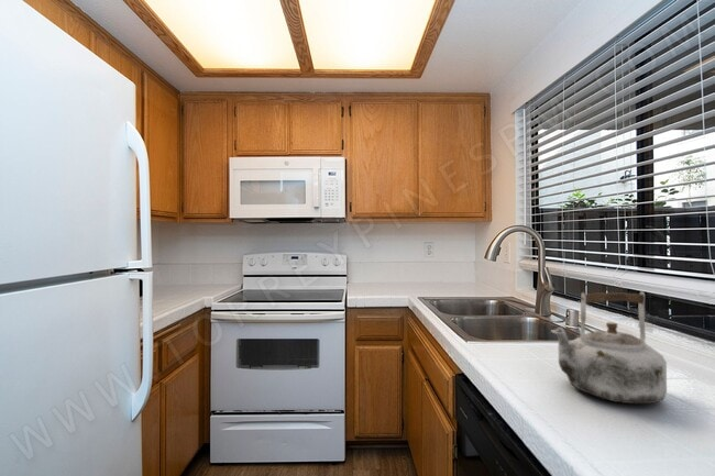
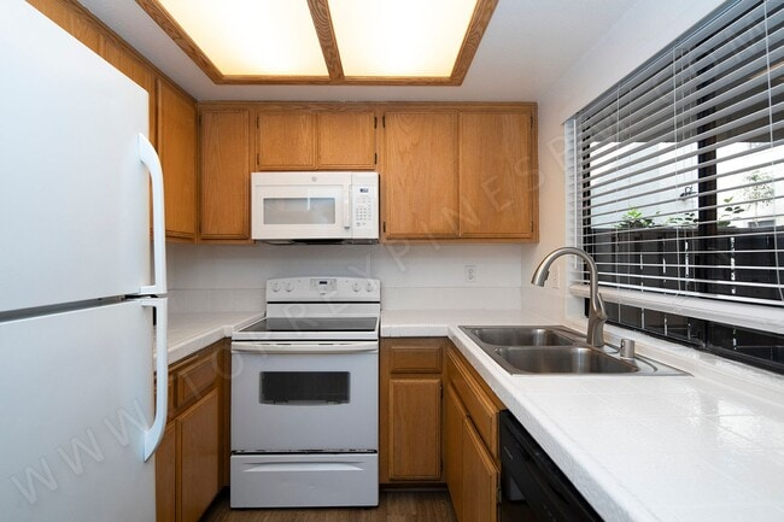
- kettle [550,290,668,405]
